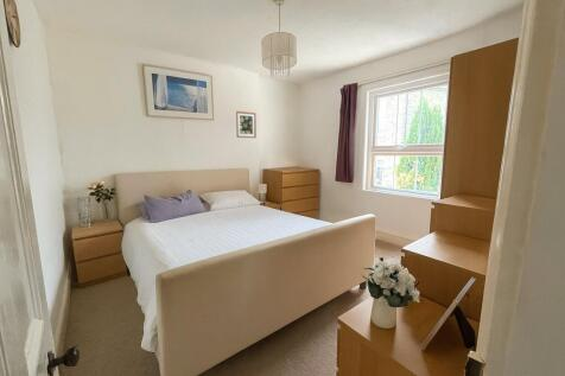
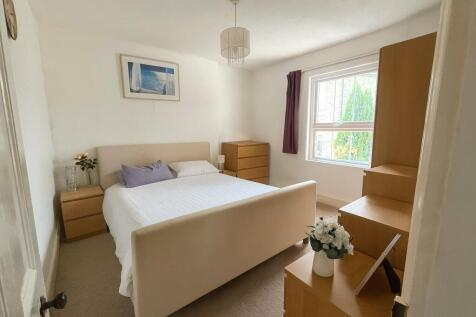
- wall art [235,110,258,139]
